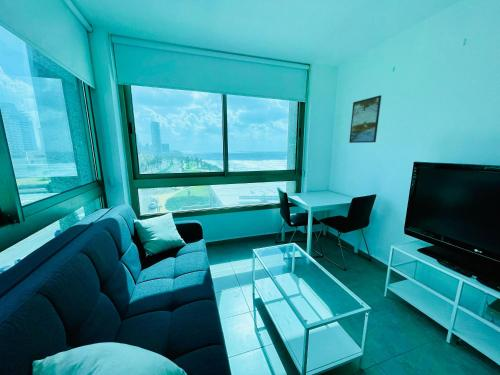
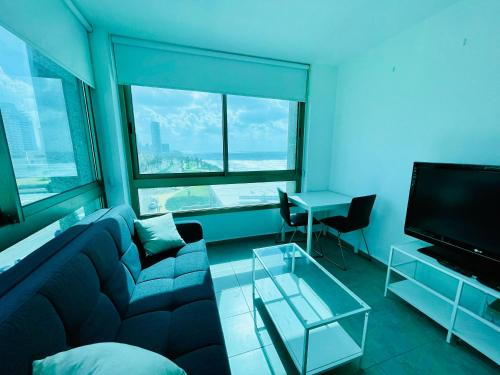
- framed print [348,94,382,144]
